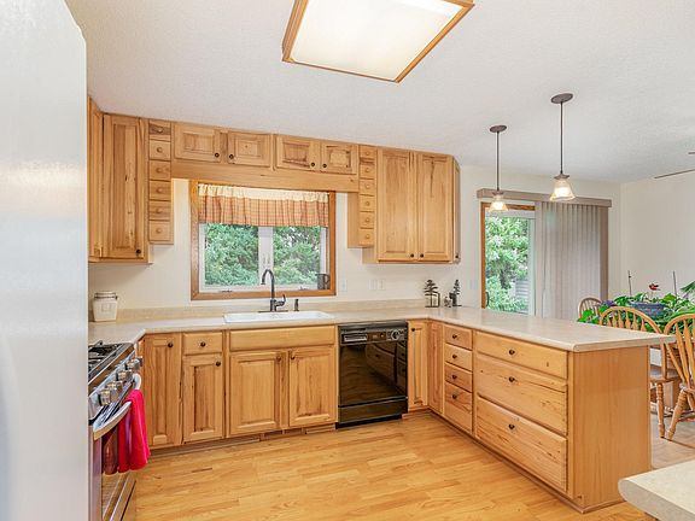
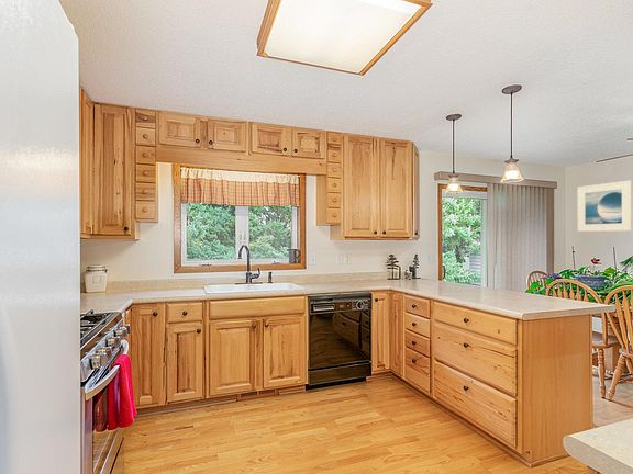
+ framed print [577,180,633,233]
